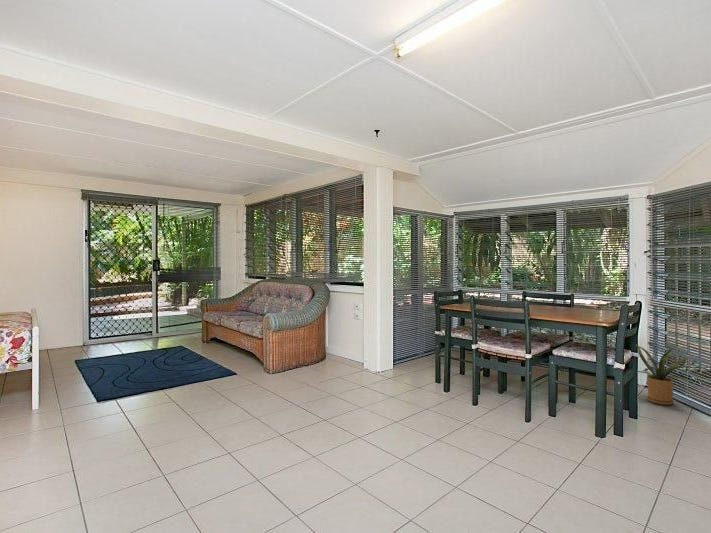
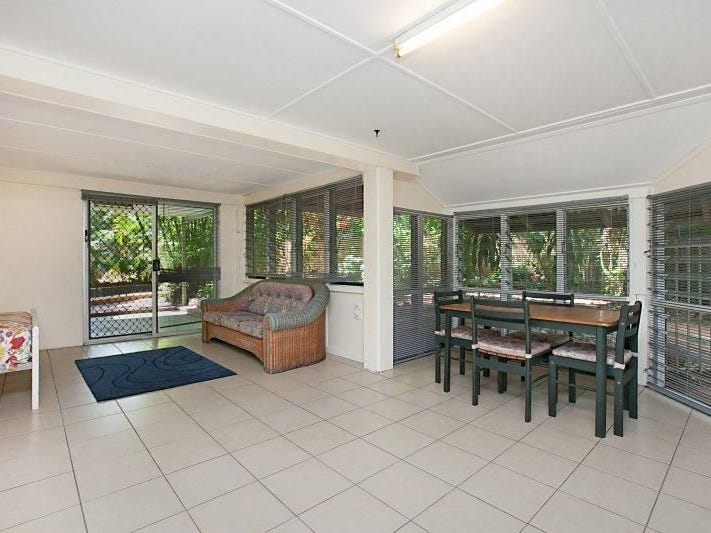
- house plant [637,345,693,406]
